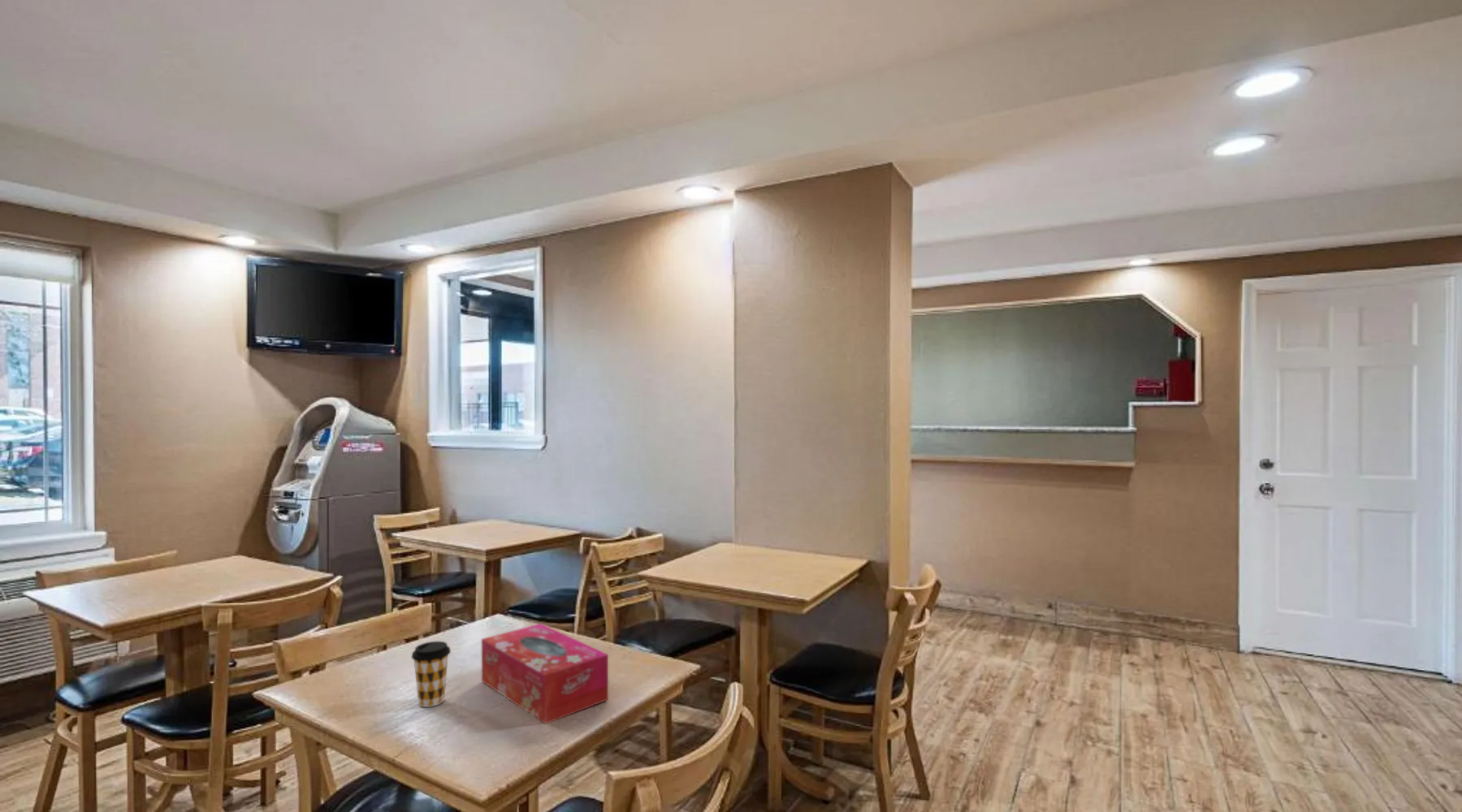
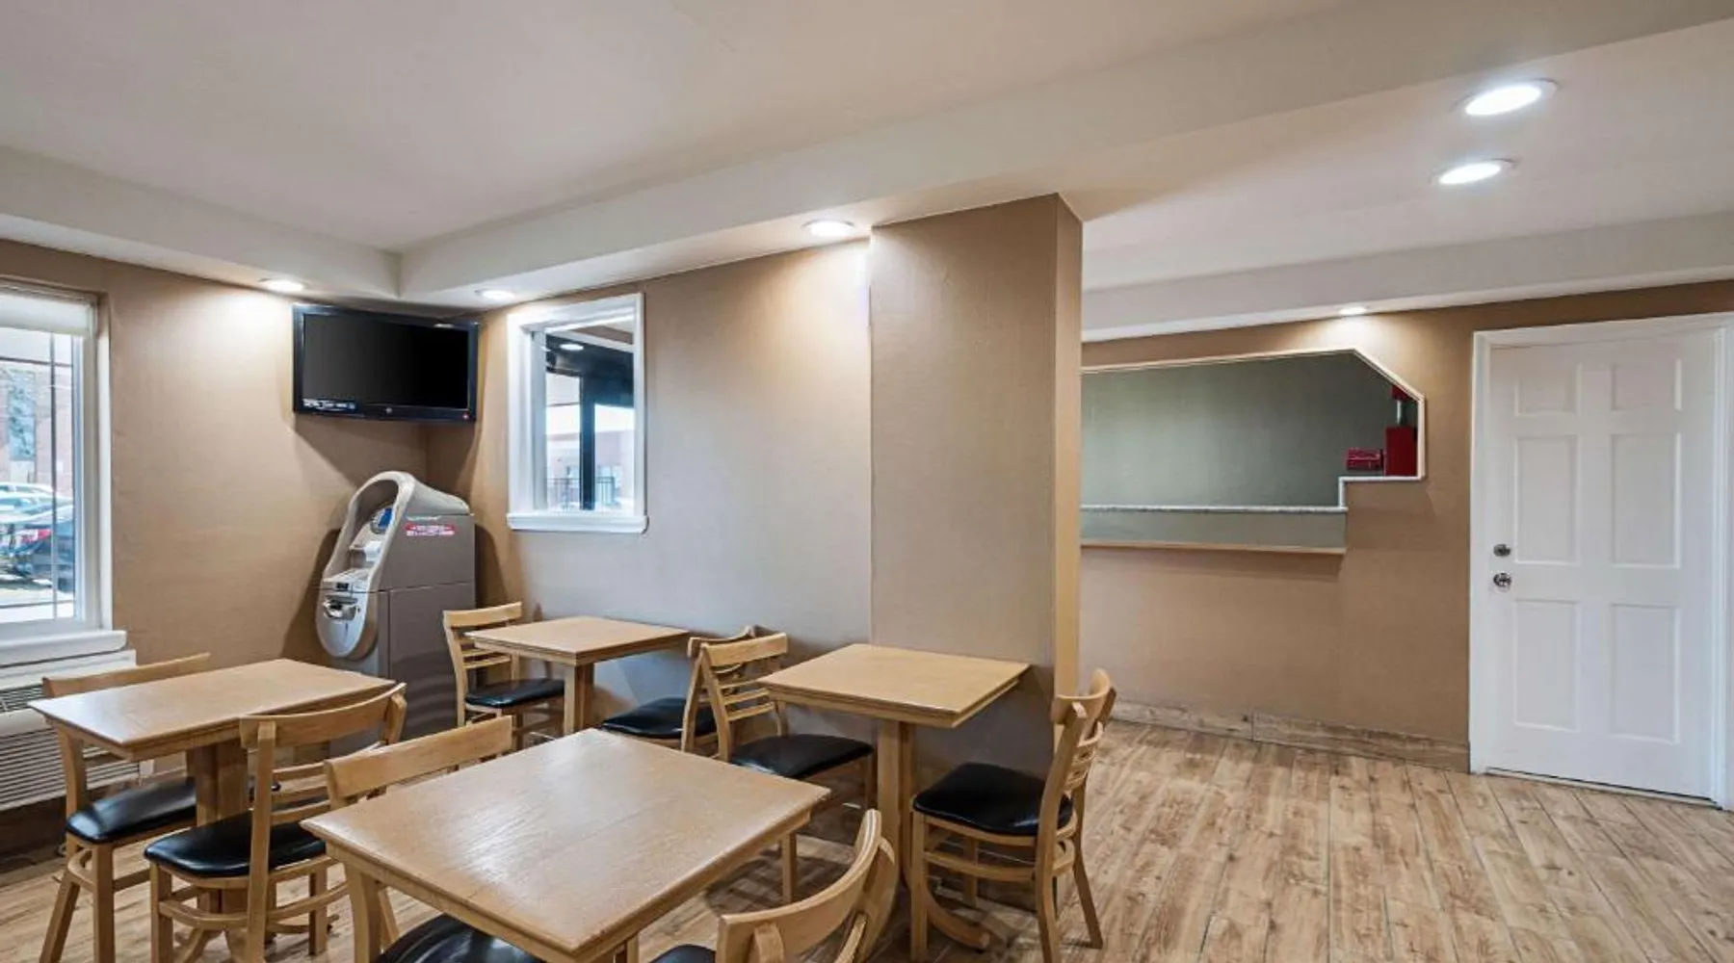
- coffee cup [411,641,452,708]
- tissue box [481,623,609,724]
